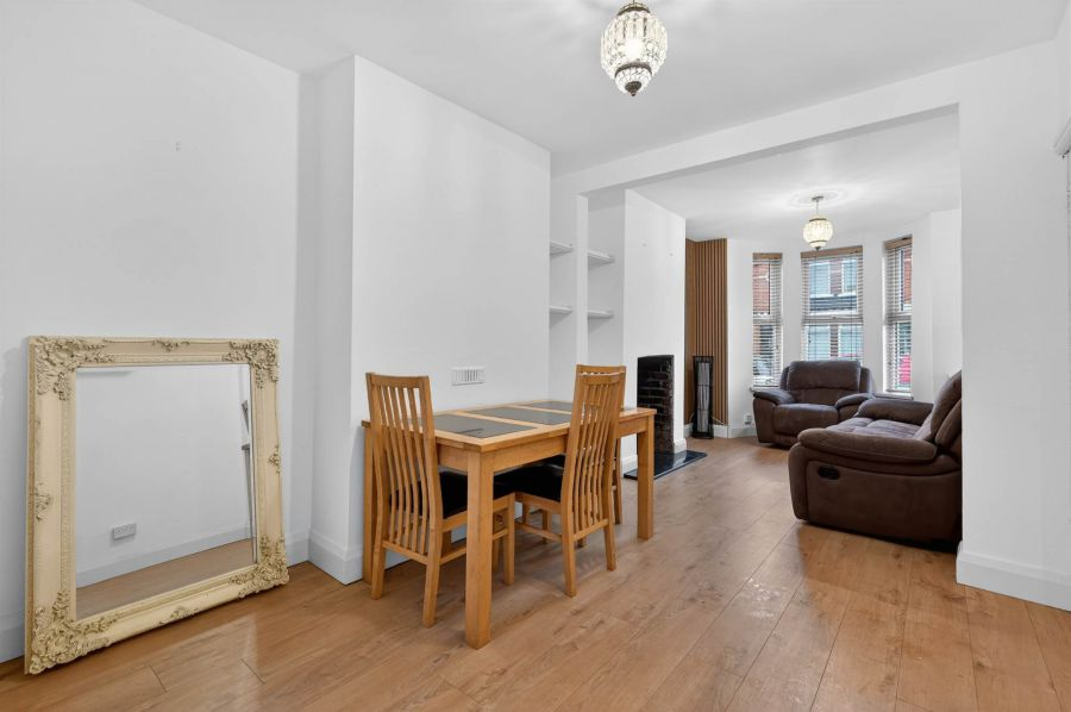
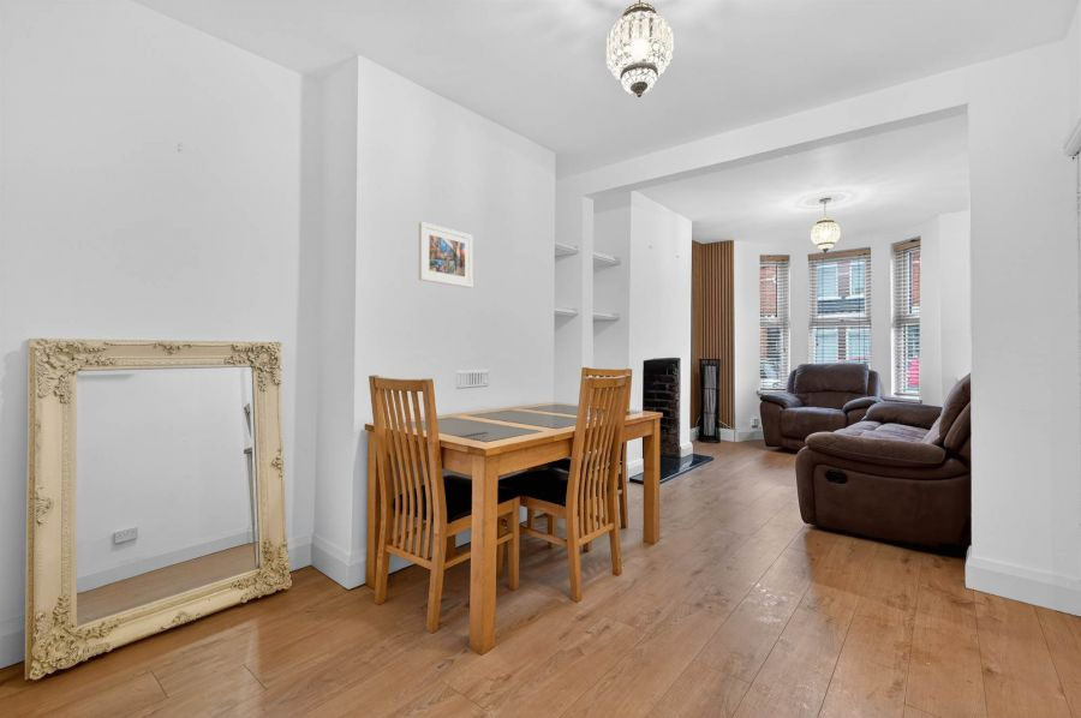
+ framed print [418,221,474,289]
